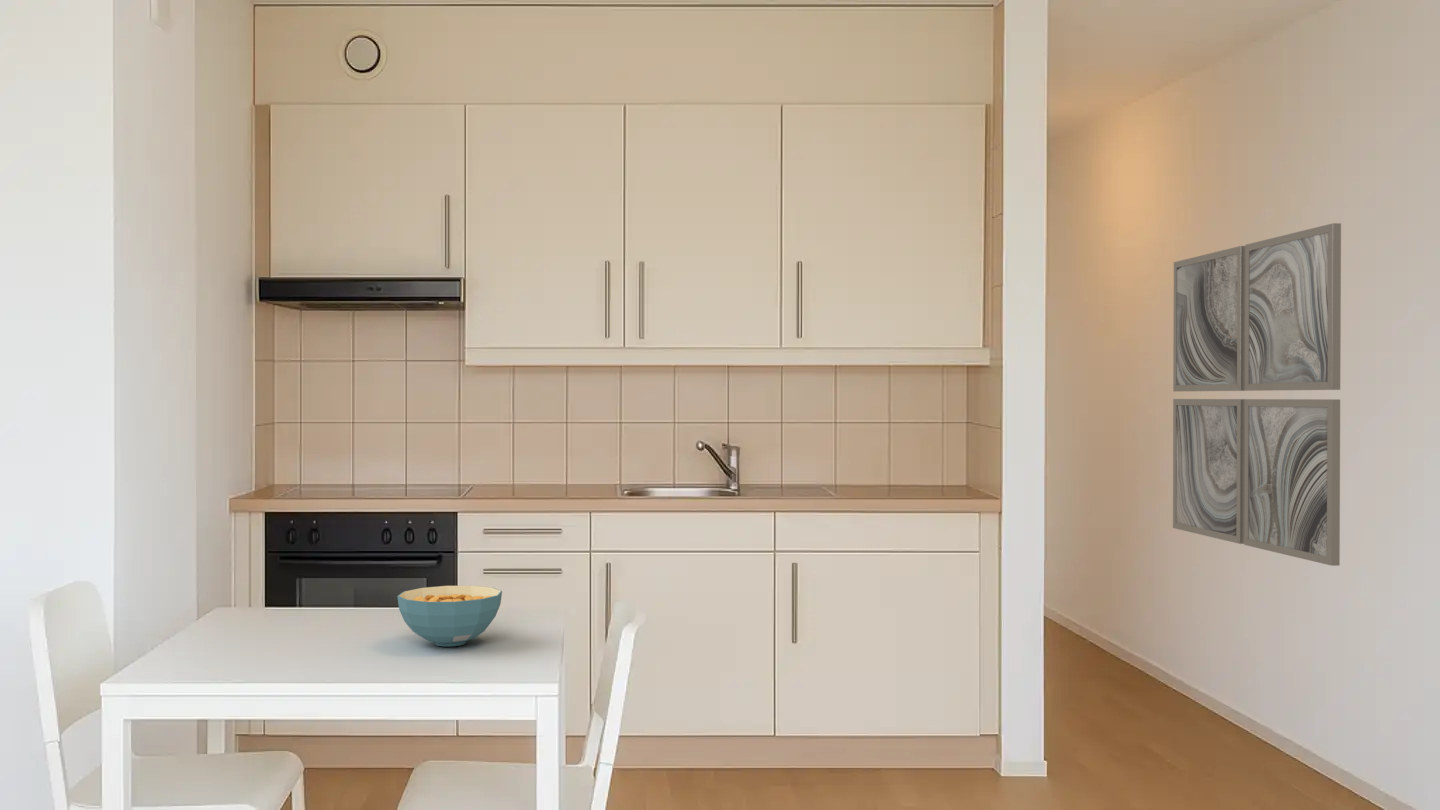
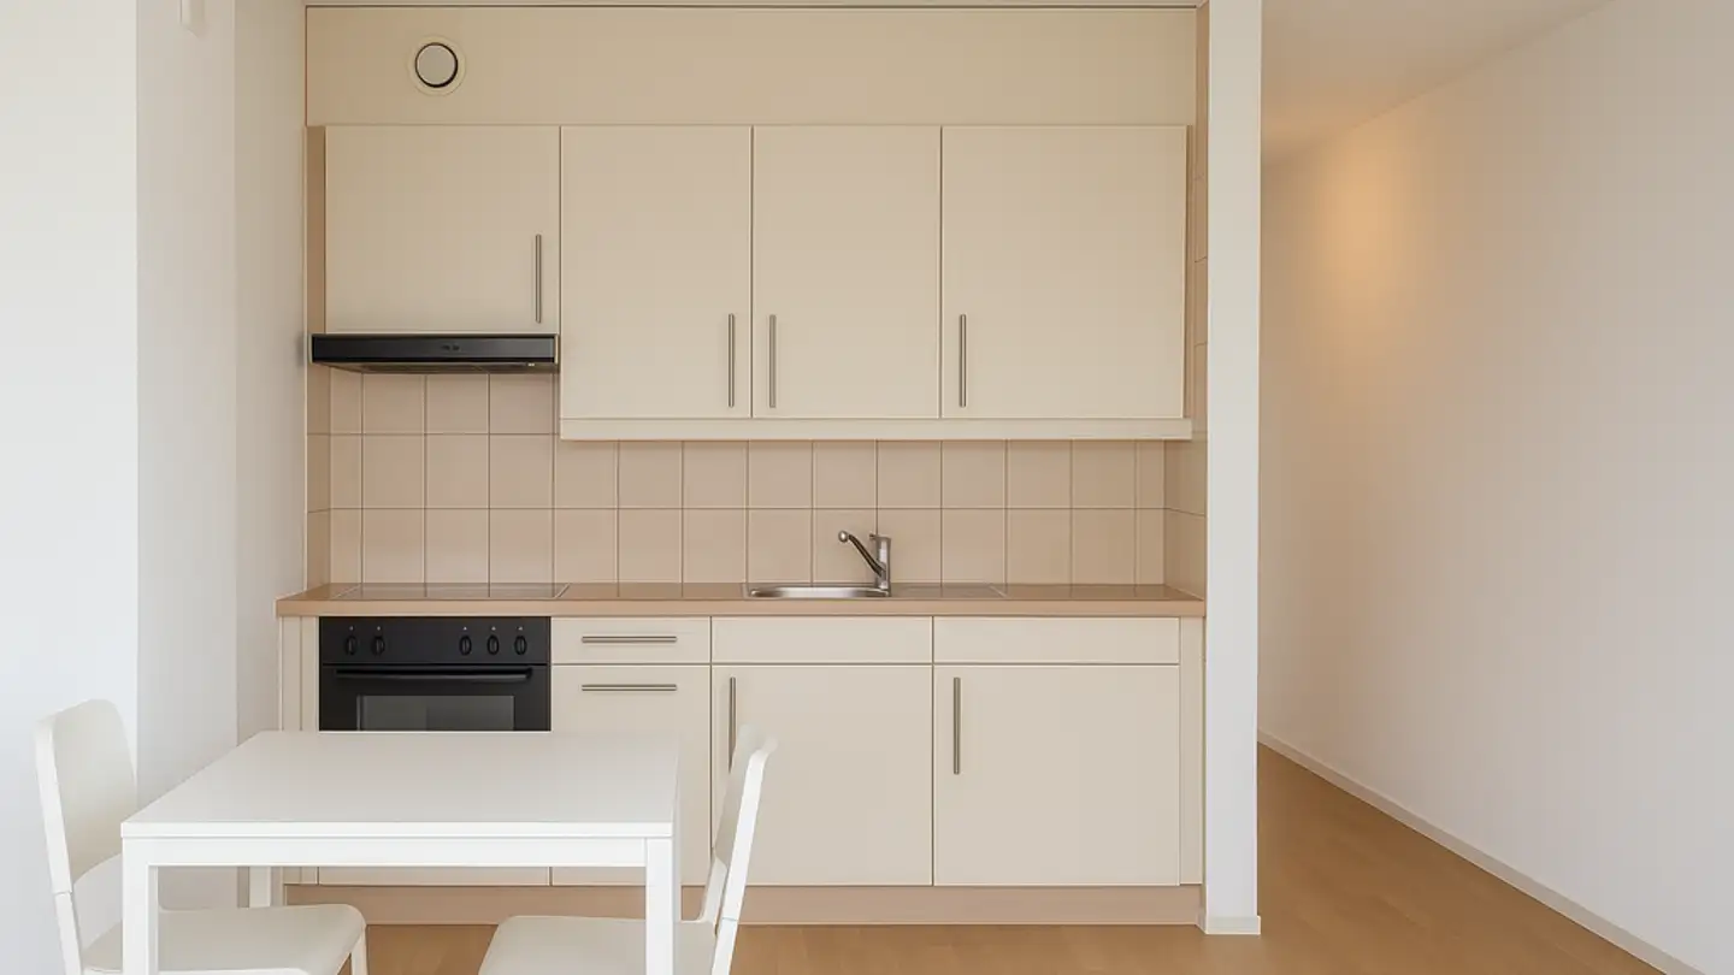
- cereal bowl [396,585,503,647]
- wall art [1172,222,1342,567]
